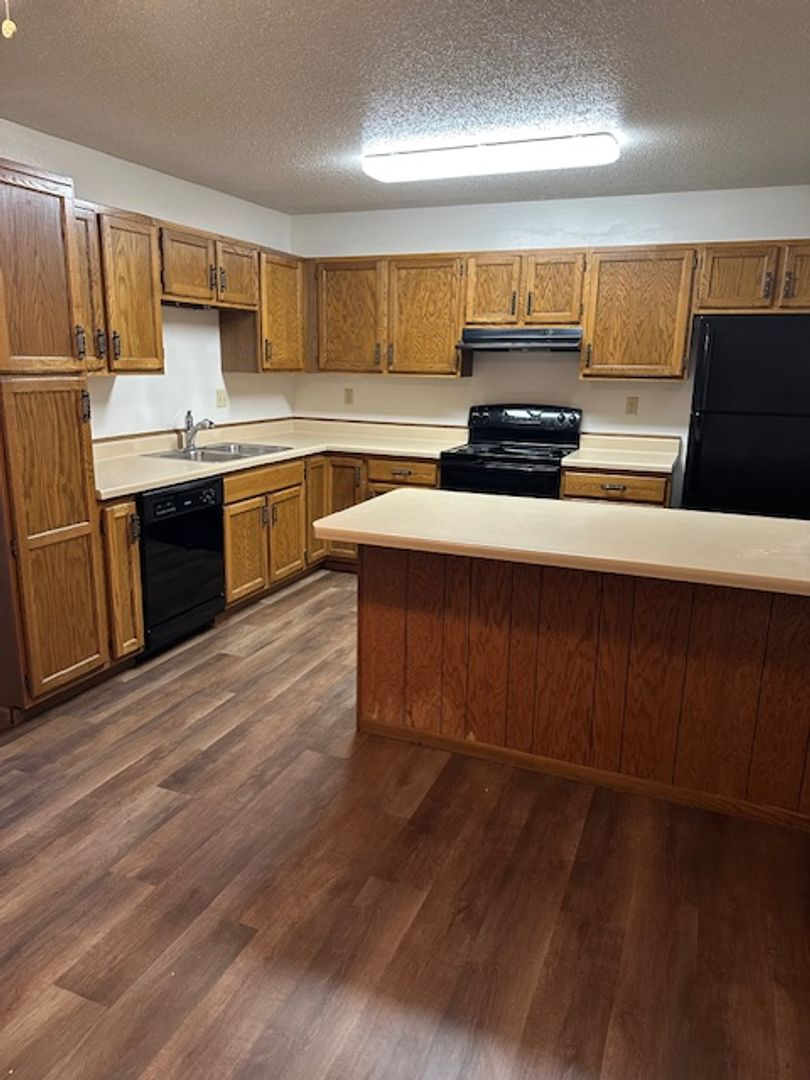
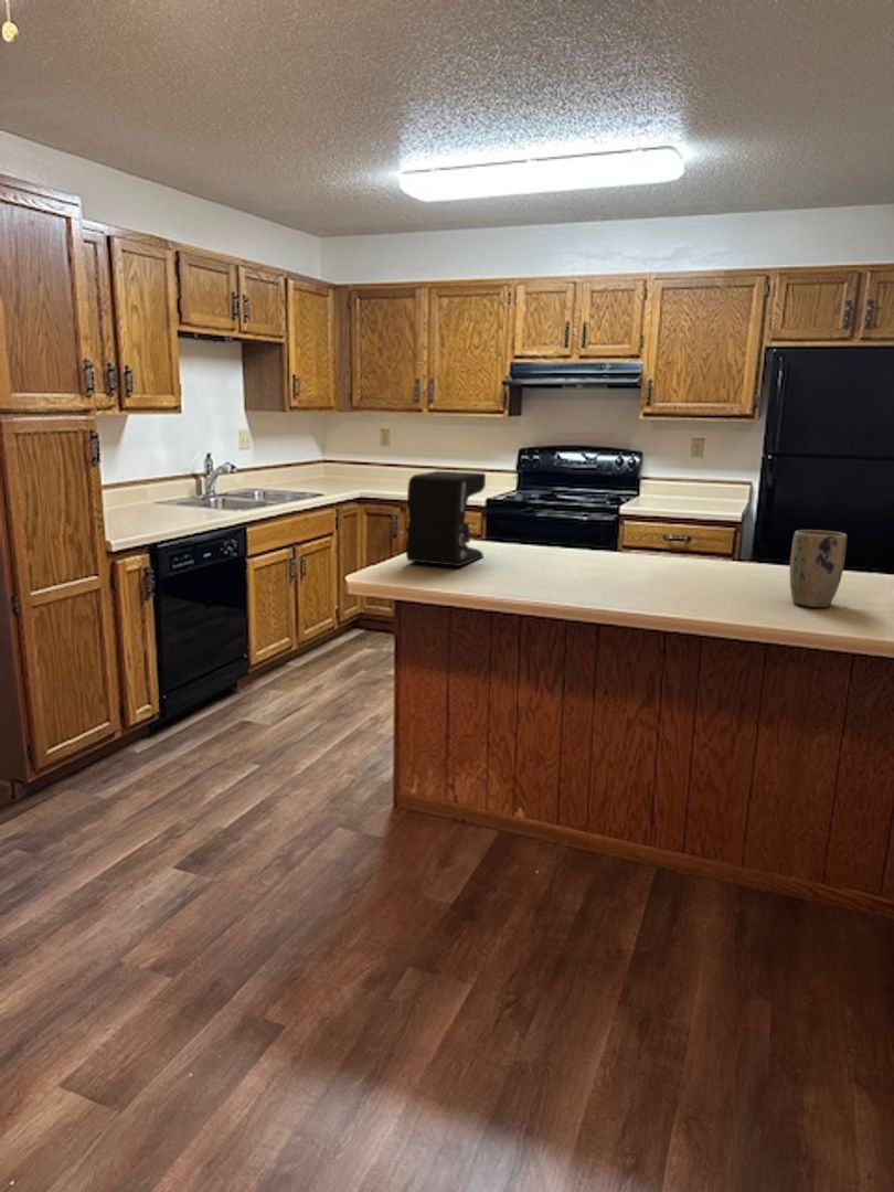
+ plant pot [788,529,848,608]
+ coffee maker [405,470,487,567]
